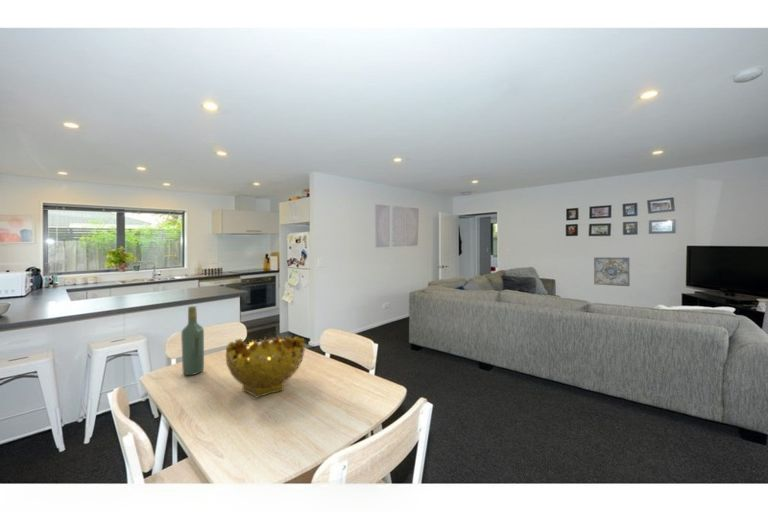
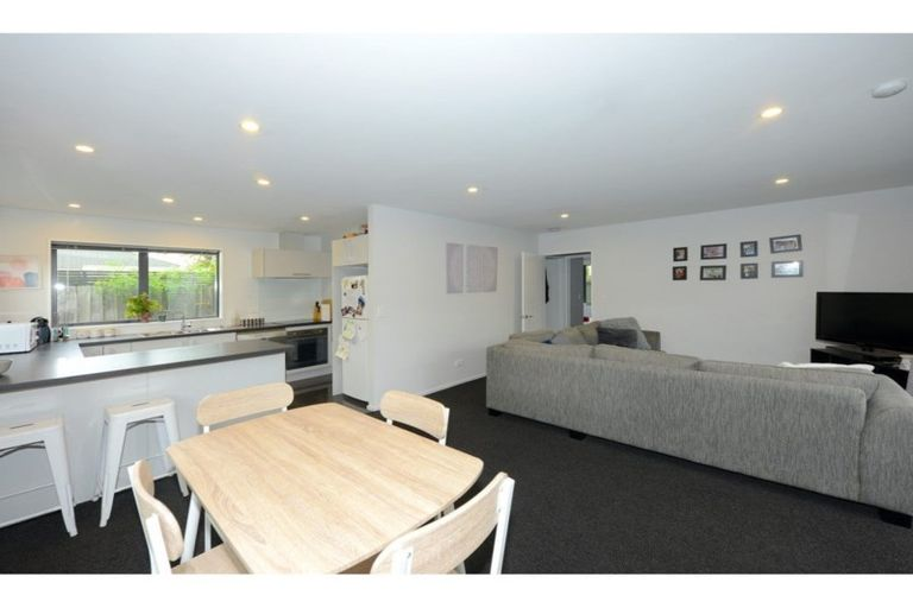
- wall art [593,257,631,287]
- wine bottle [180,305,205,376]
- decorative bowl [225,334,306,399]
